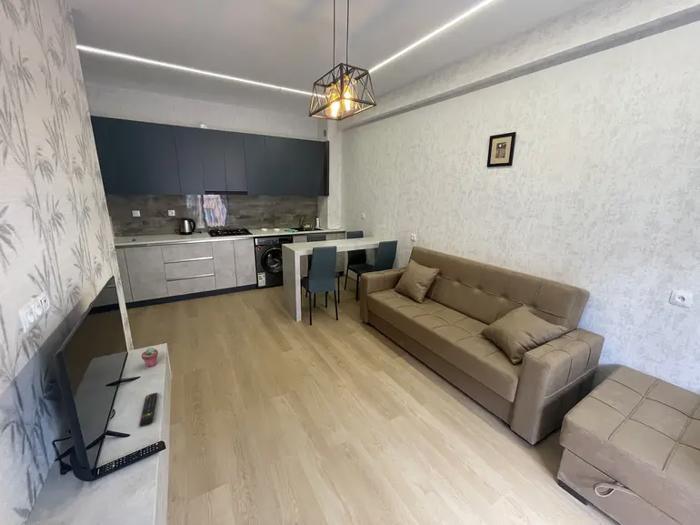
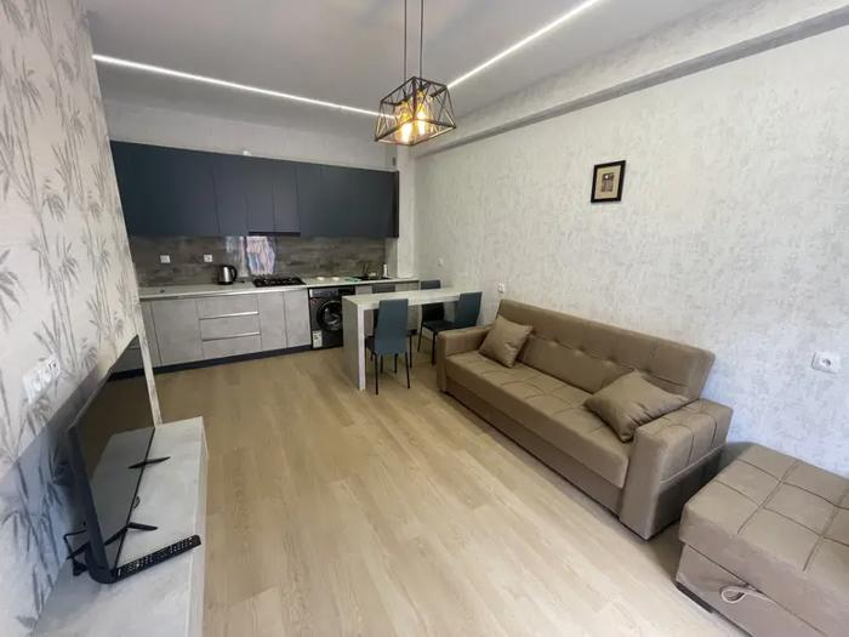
- remote control [138,392,159,427]
- potted succulent [140,347,159,368]
